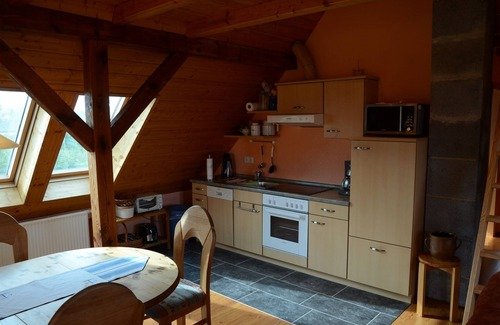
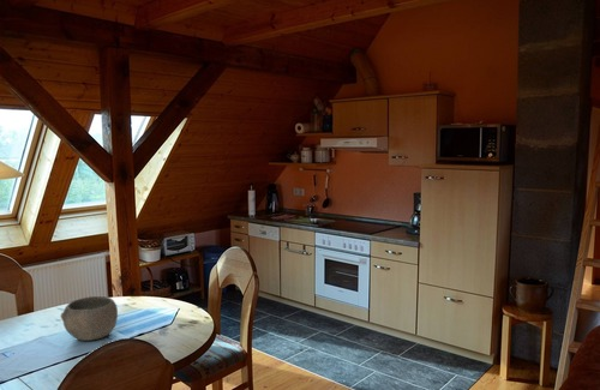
+ bowl [60,295,119,342]
